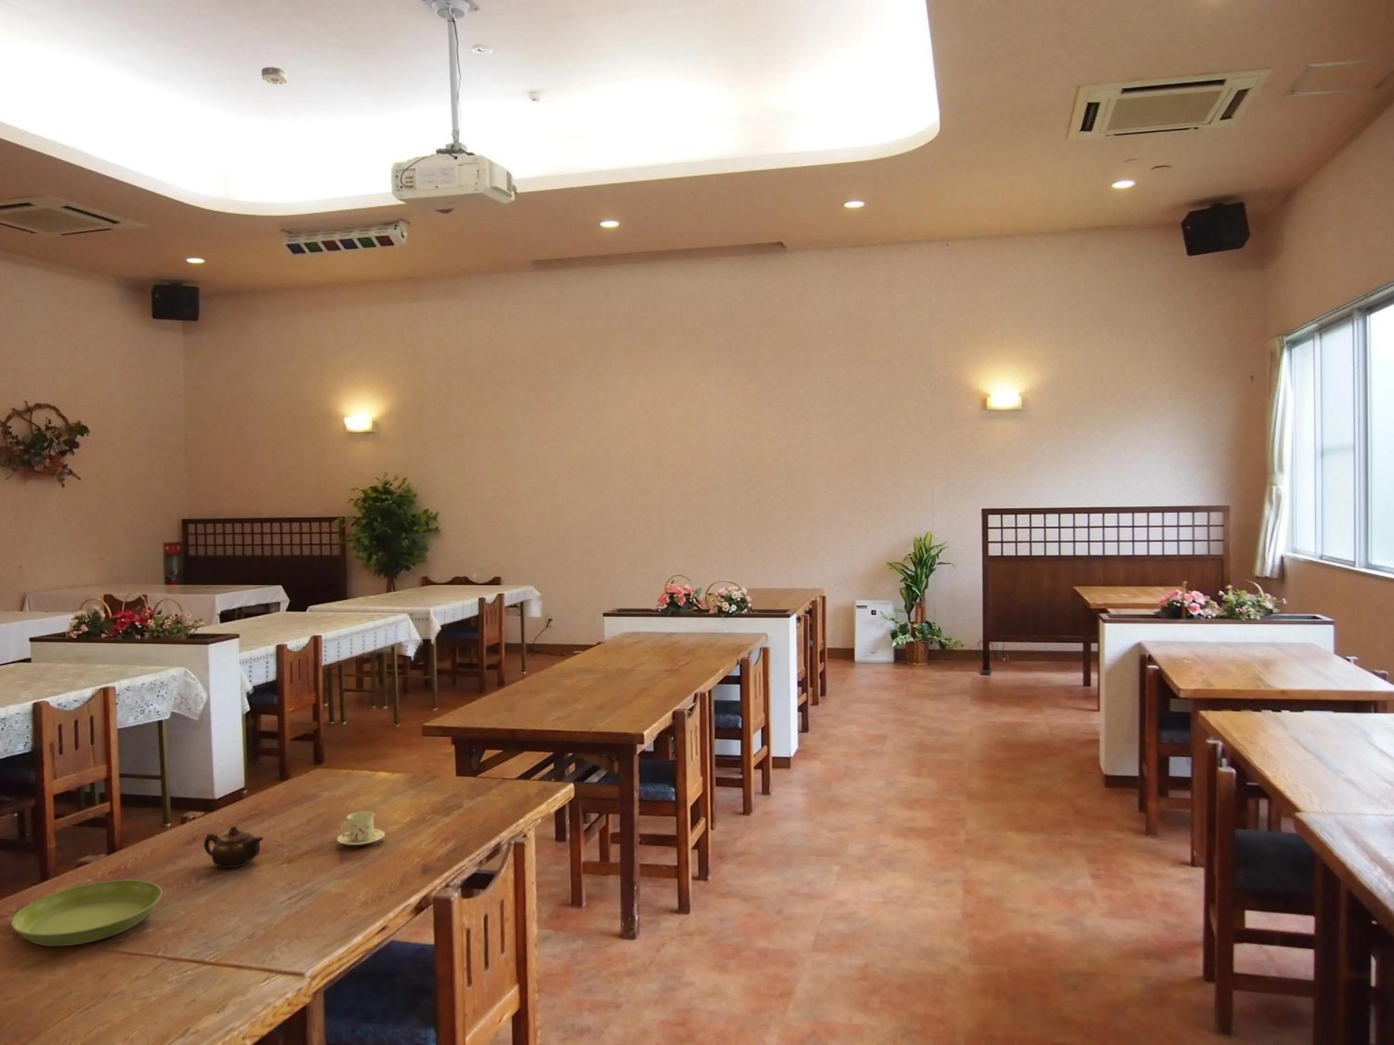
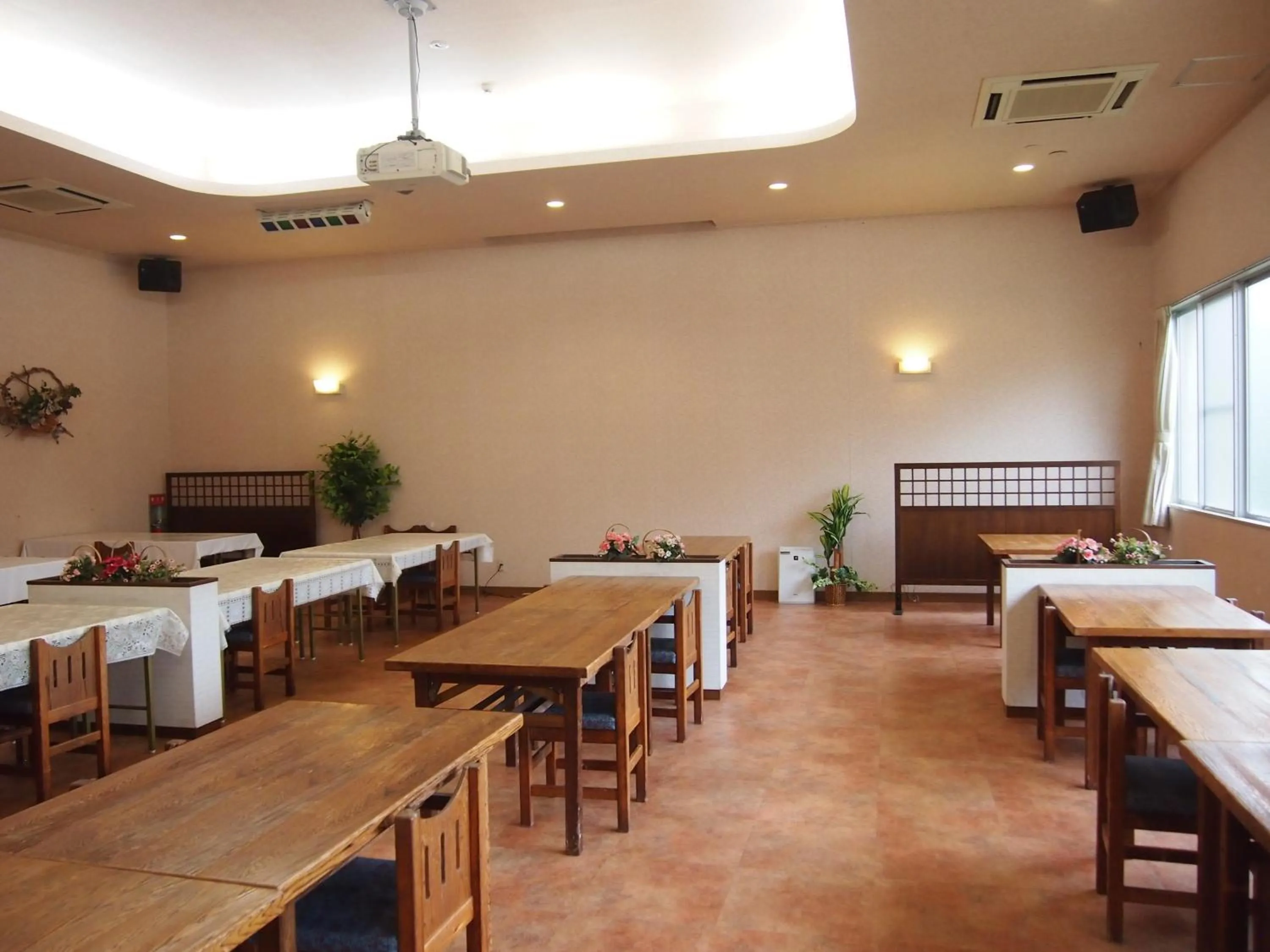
- teapot [203,825,263,868]
- chinaware [336,811,385,845]
- smoke detector [261,66,288,85]
- saucer [11,879,162,946]
